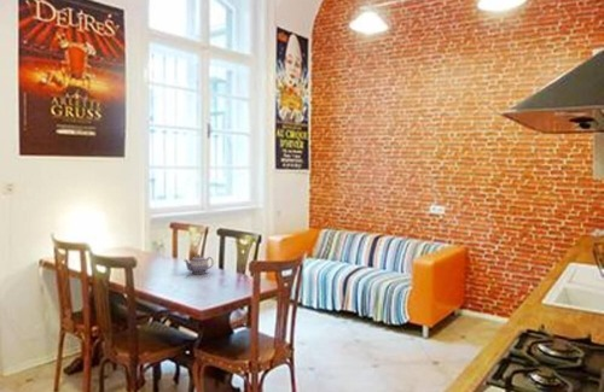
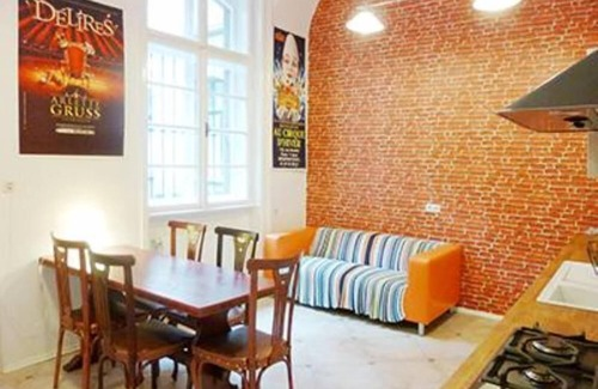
- teapot [184,253,215,275]
